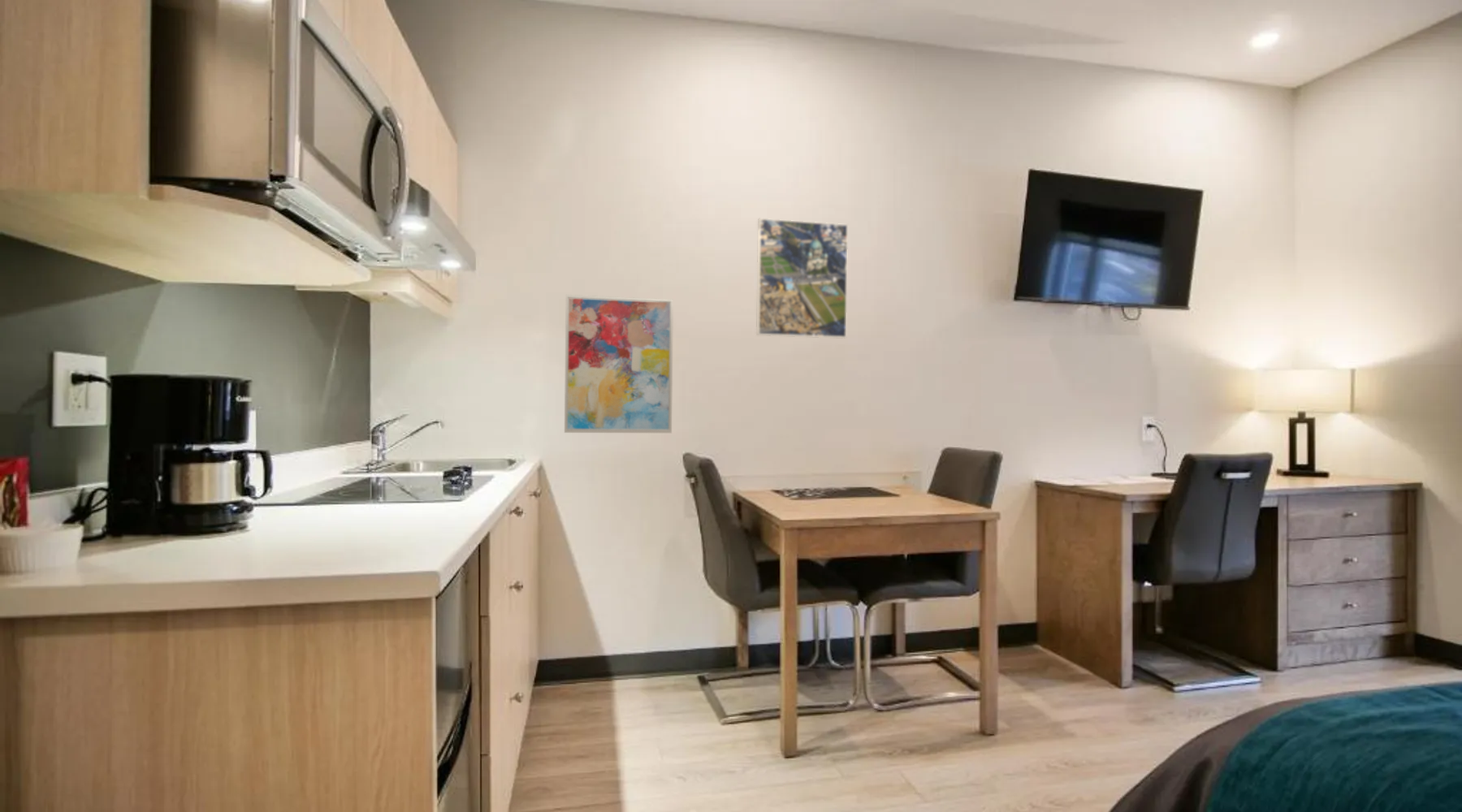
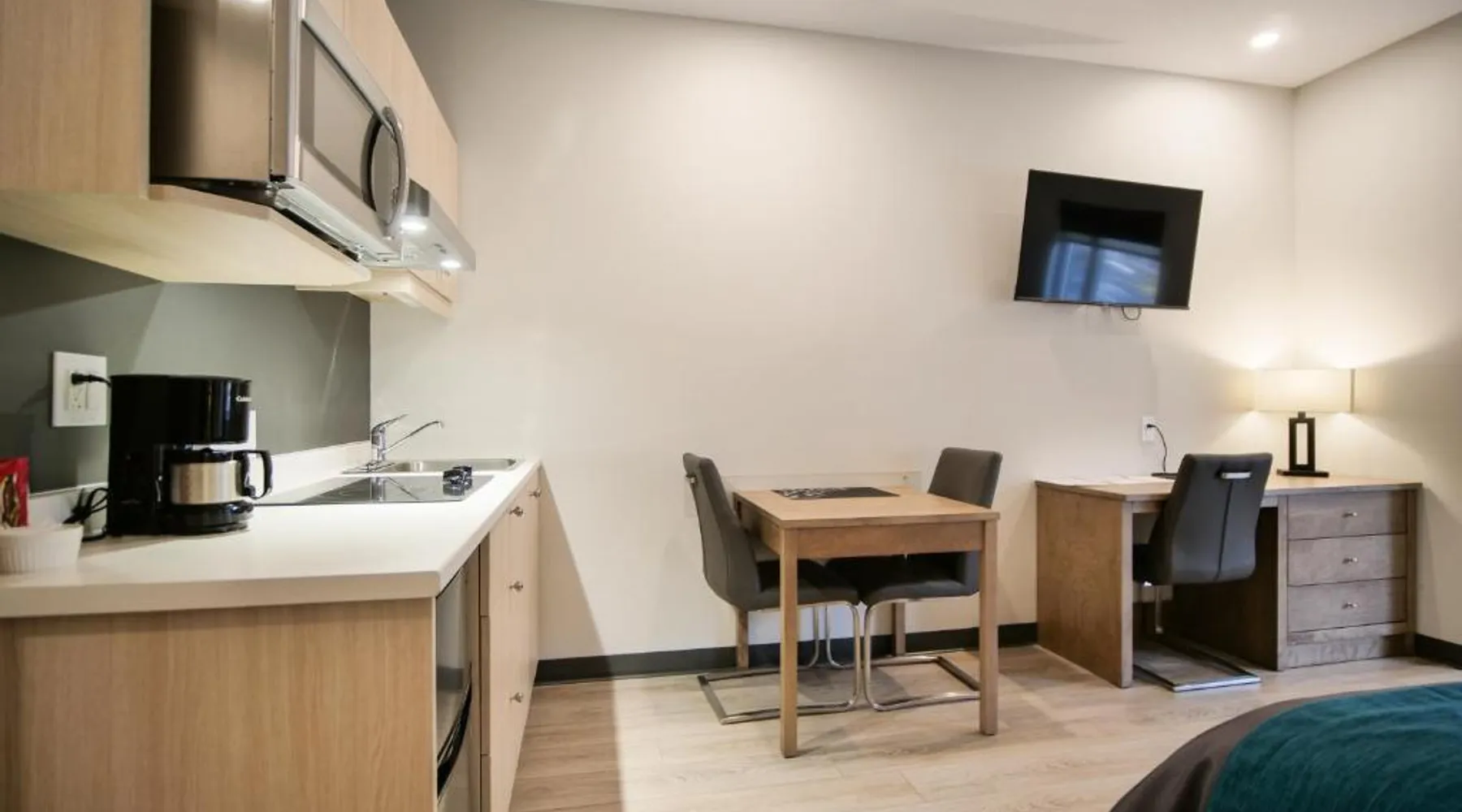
- wall art [564,294,674,434]
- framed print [755,218,849,339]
